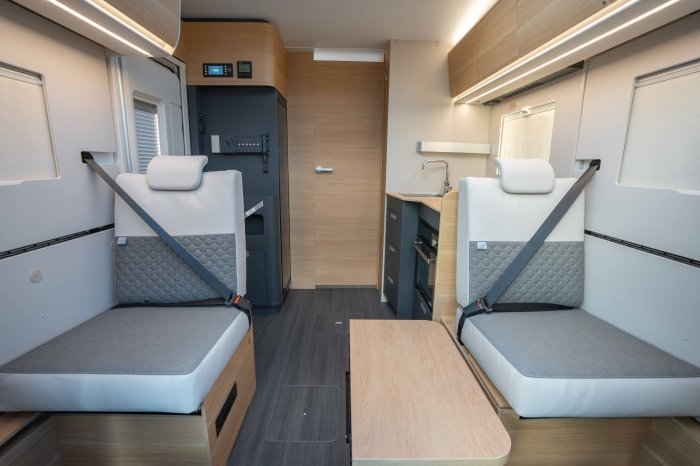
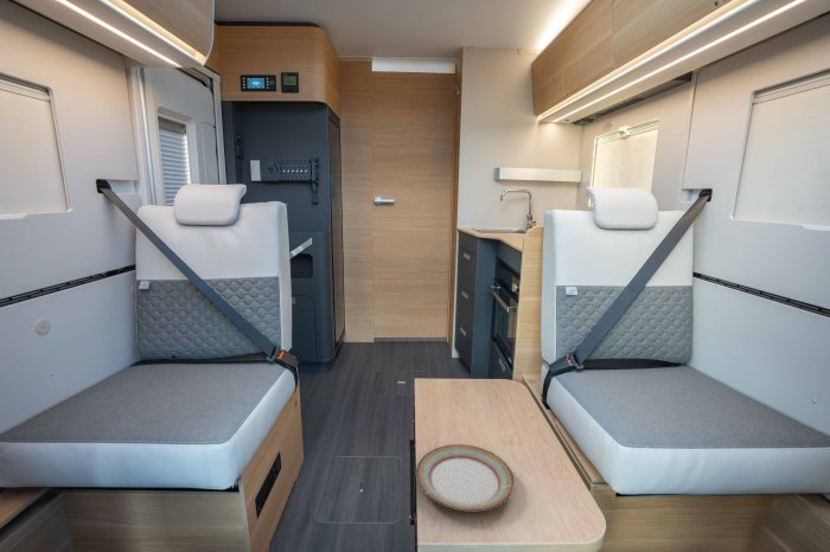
+ plate [415,443,516,512]
